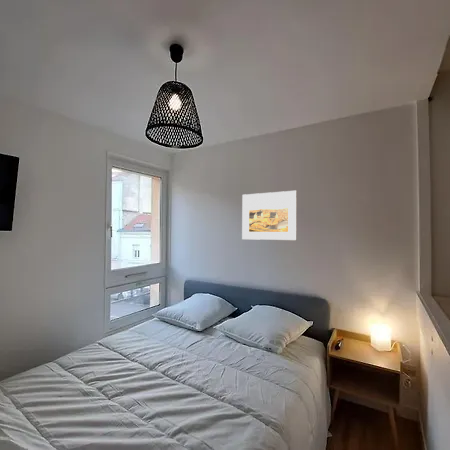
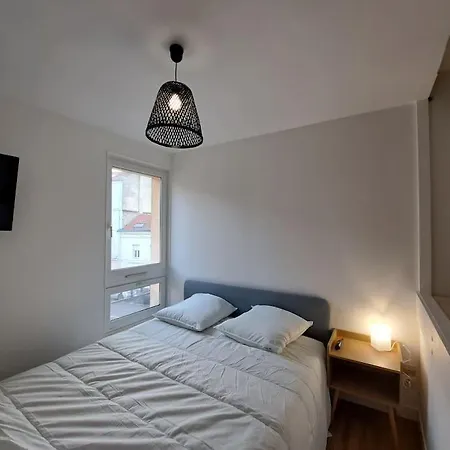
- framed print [241,190,298,241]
